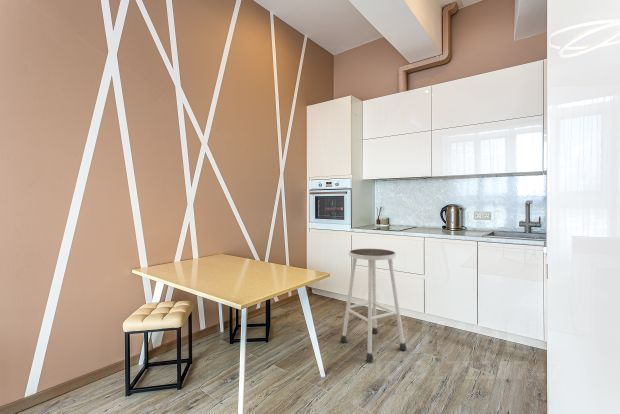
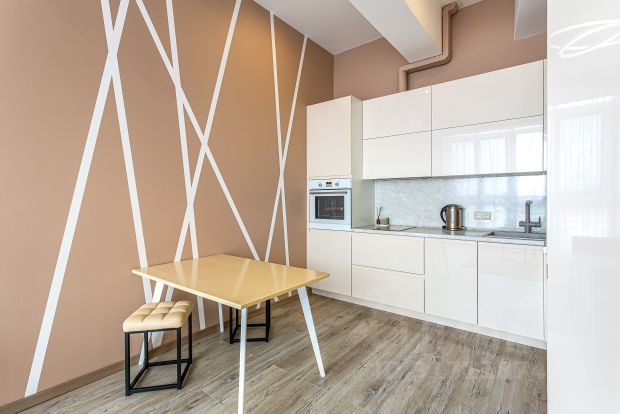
- stool [339,248,408,362]
